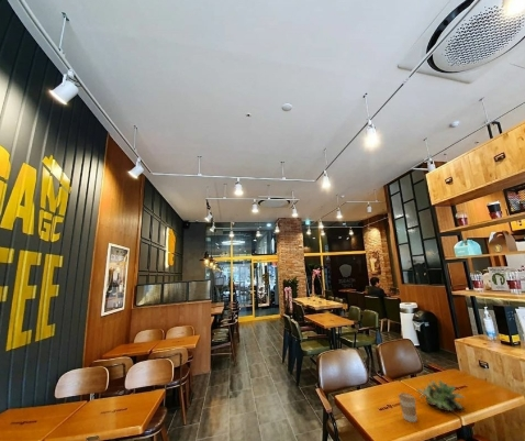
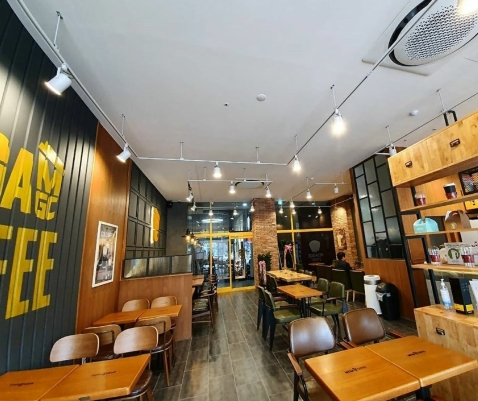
- succulent plant [416,379,466,412]
- coffee cup [398,392,417,423]
